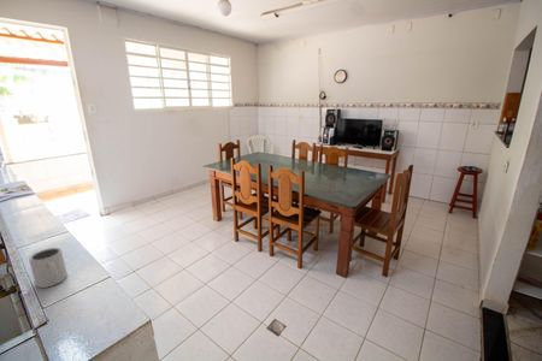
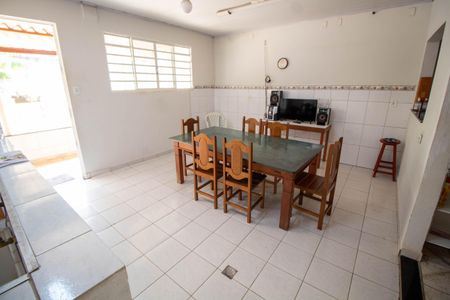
- mug [28,247,69,289]
